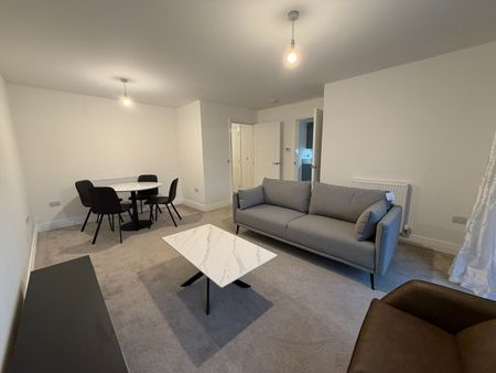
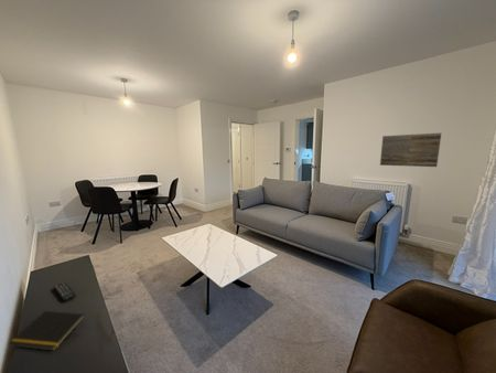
+ notepad [8,310,86,352]
+ wall art [379,132,442,168]
+ remote control [53,281,77,302]
